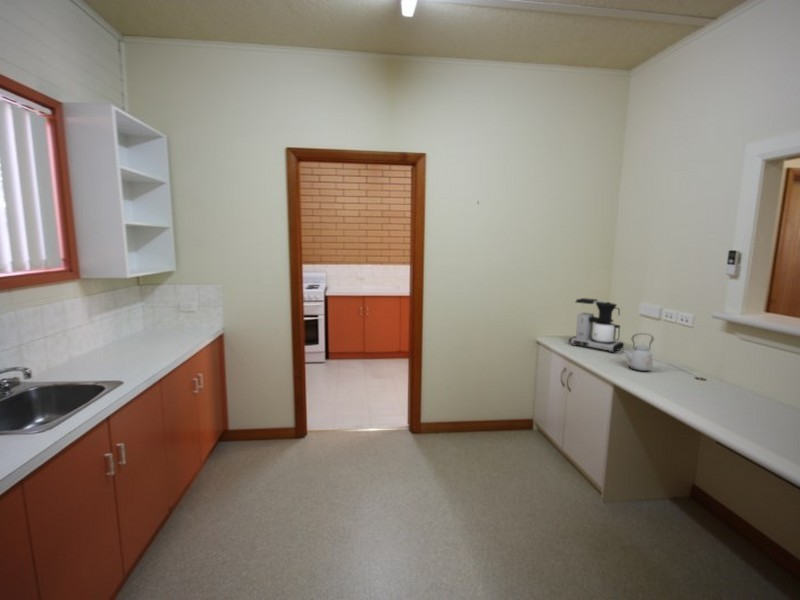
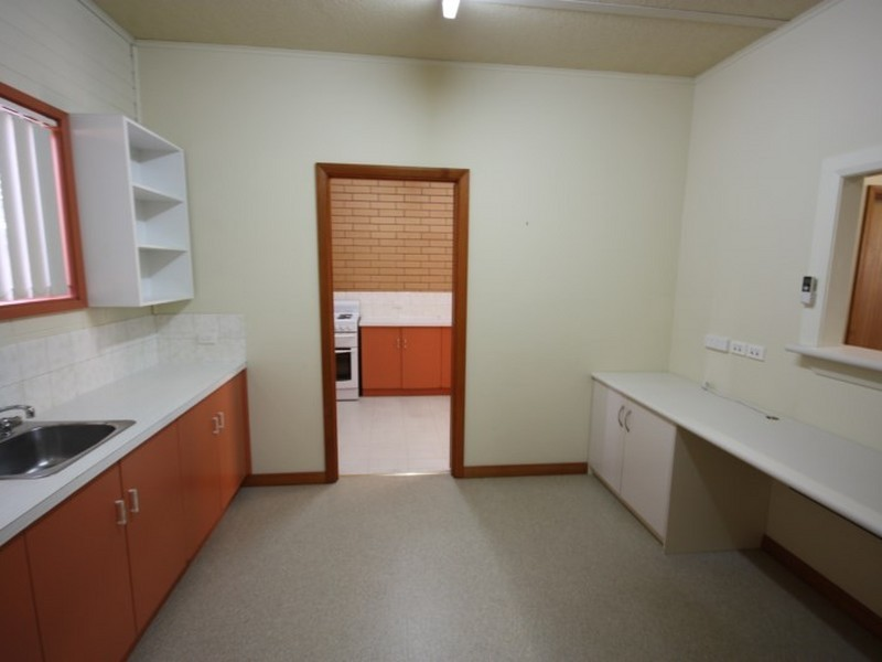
- coffee maker [568,297,625,354]
- kettle [621,333,655,372]
